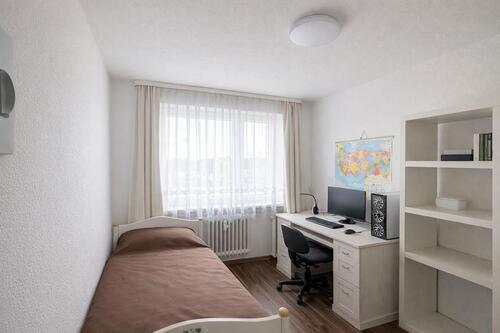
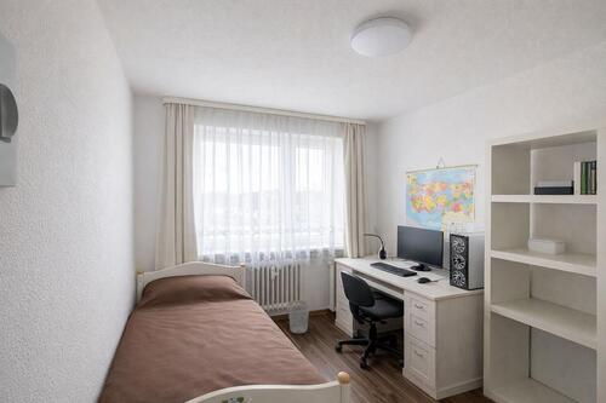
+ wastebasket [287,299,310,334]
